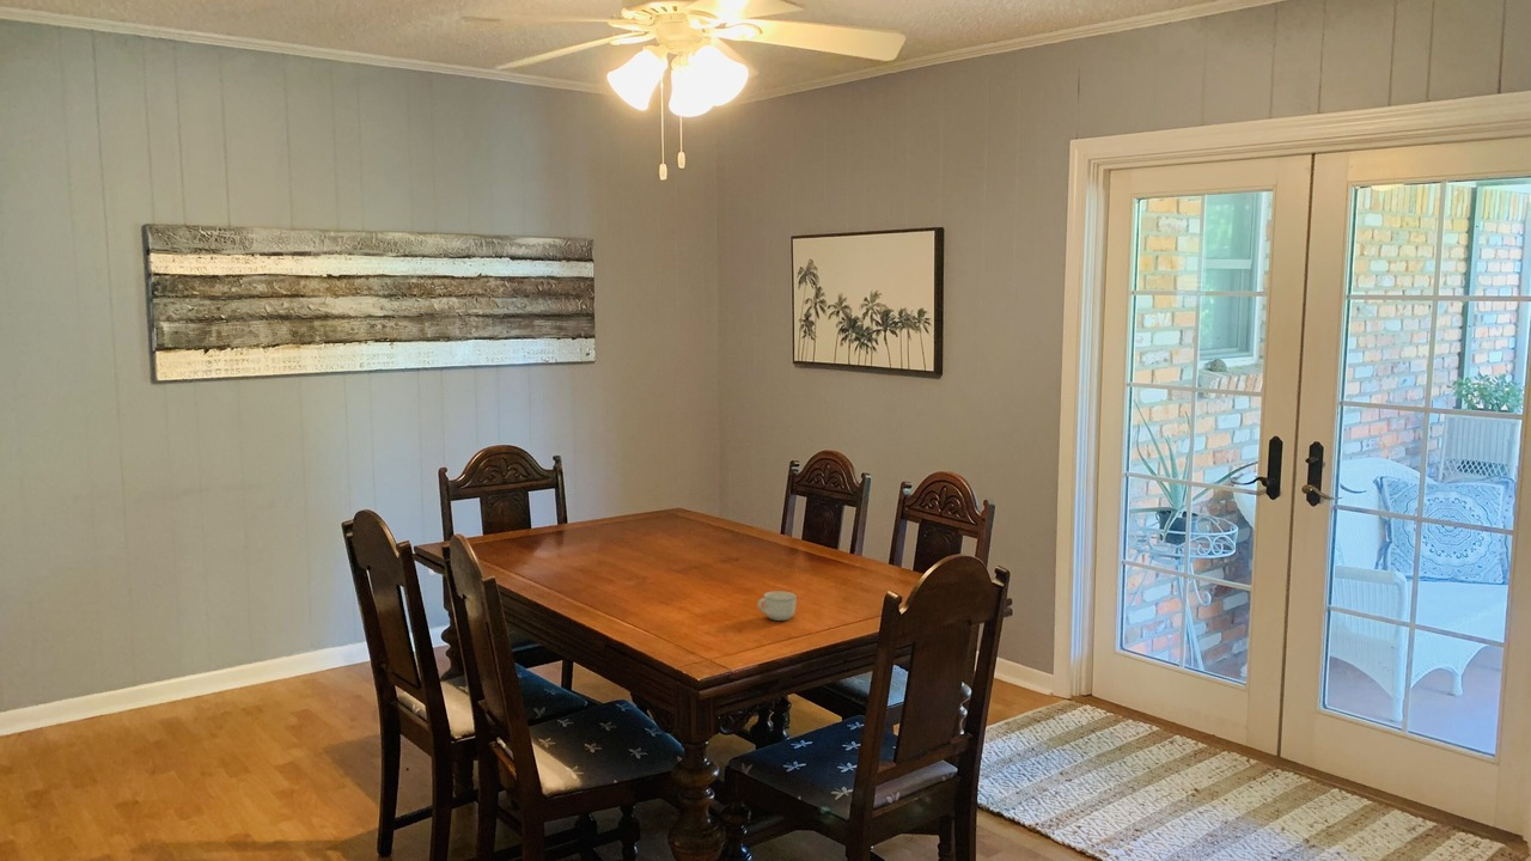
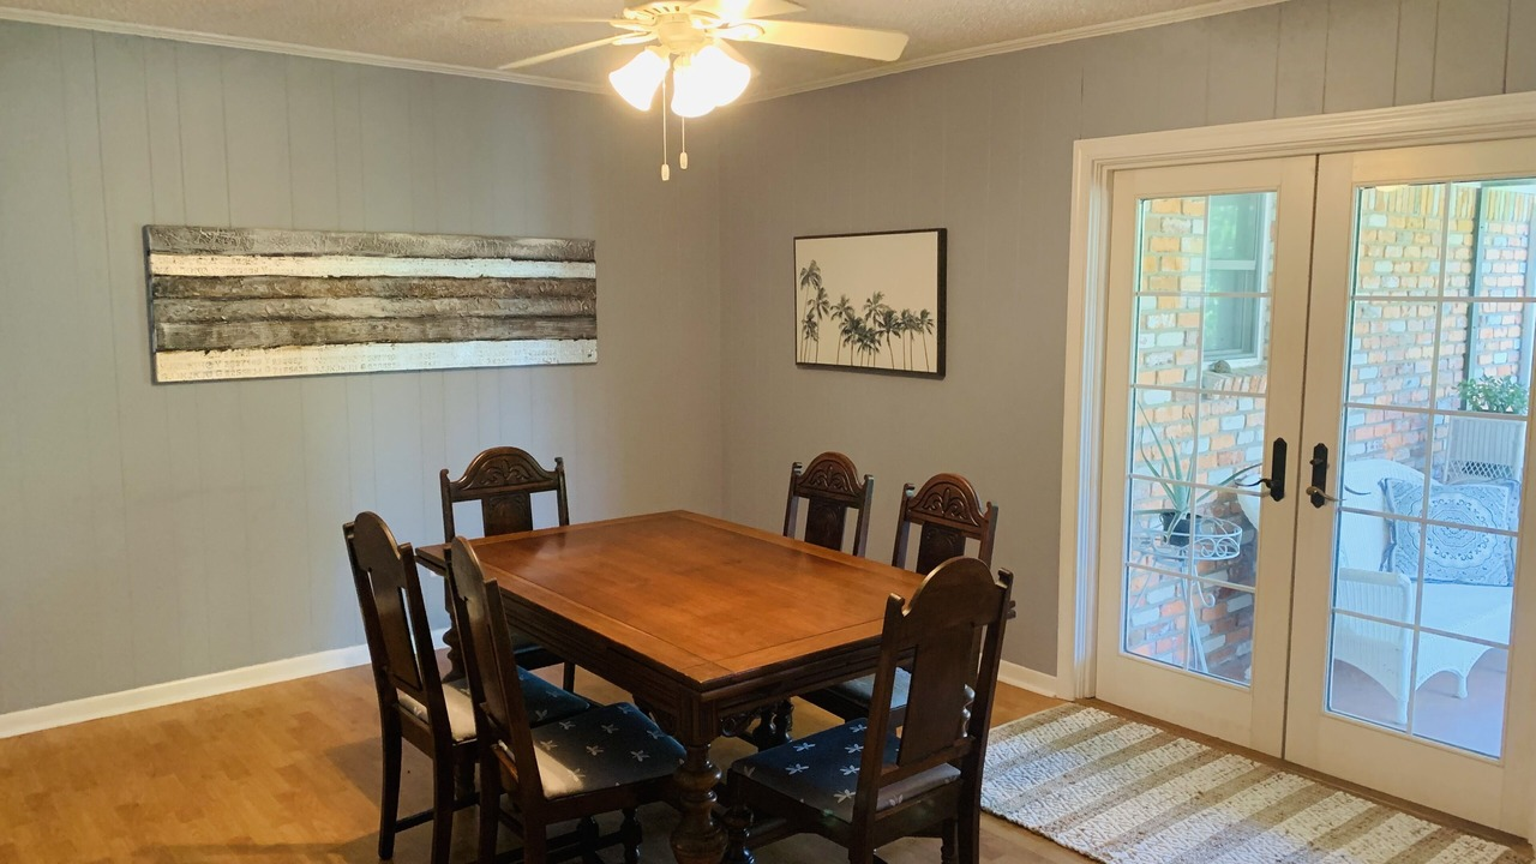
- cup [757,591,798,622]
